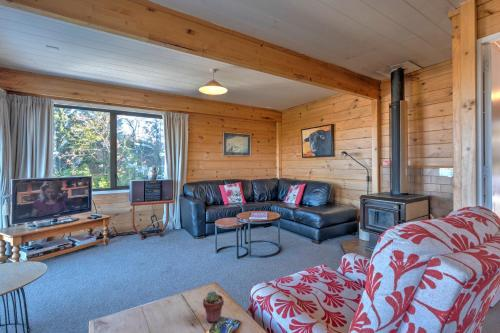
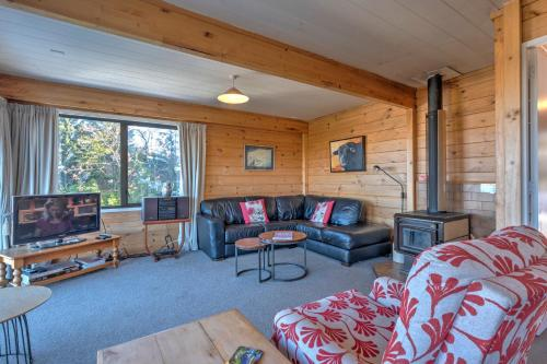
- potted succulent [202,290,225,324]
